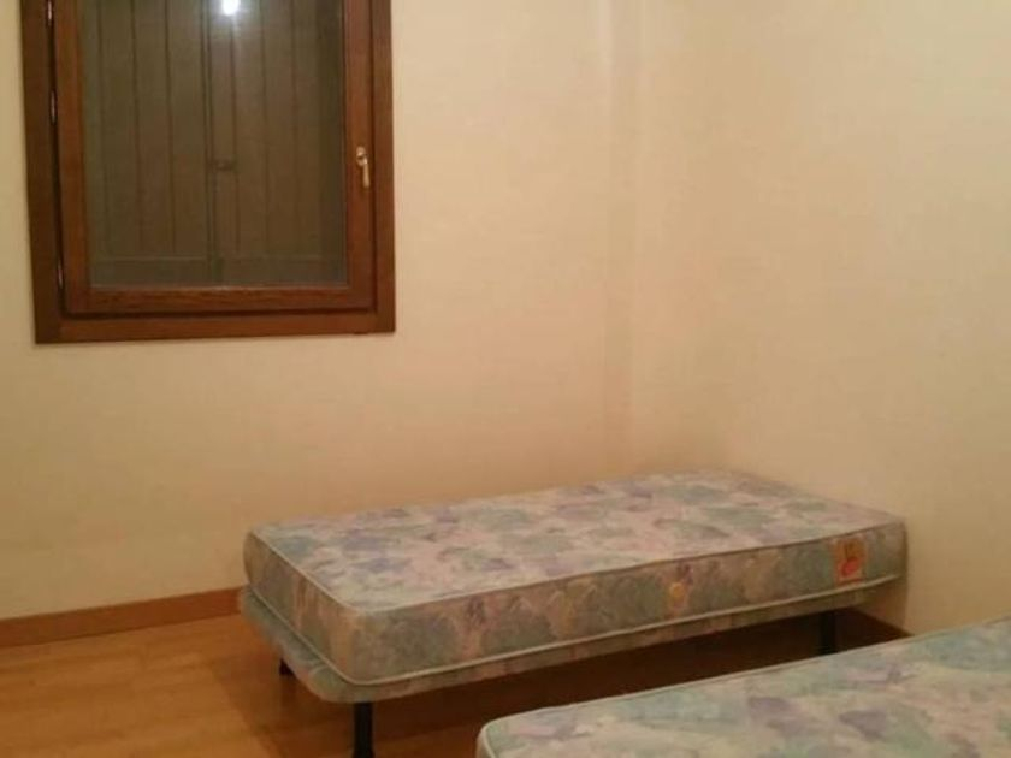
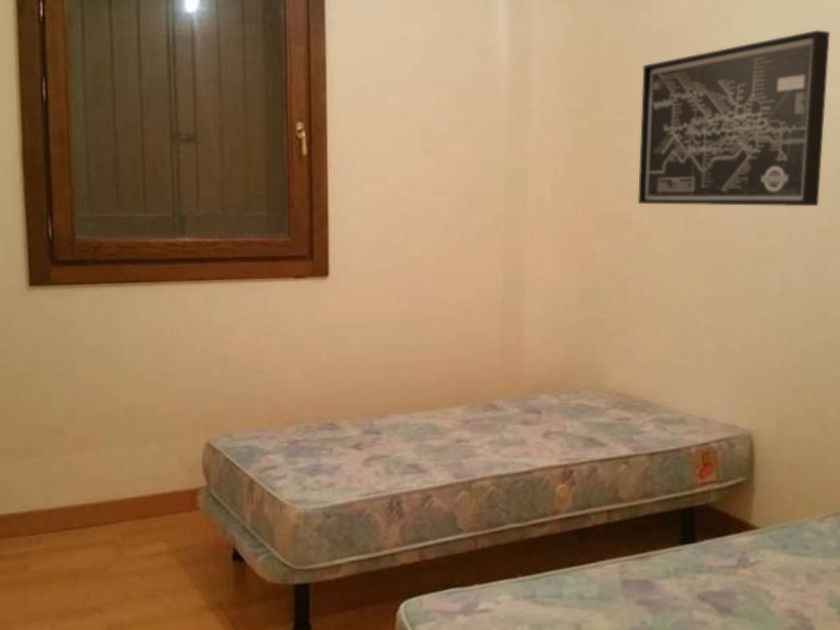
+ wall art [637,29,831,207]
